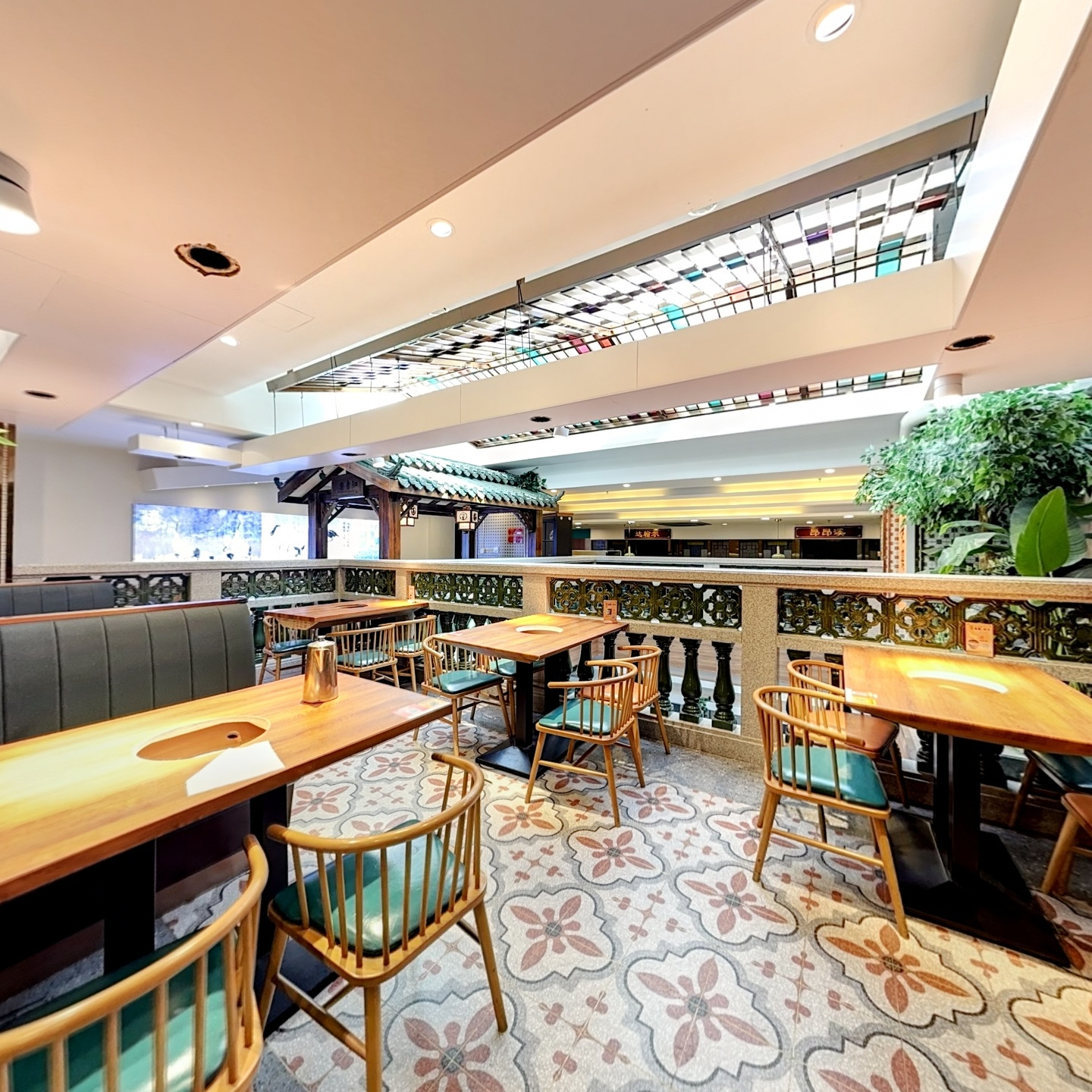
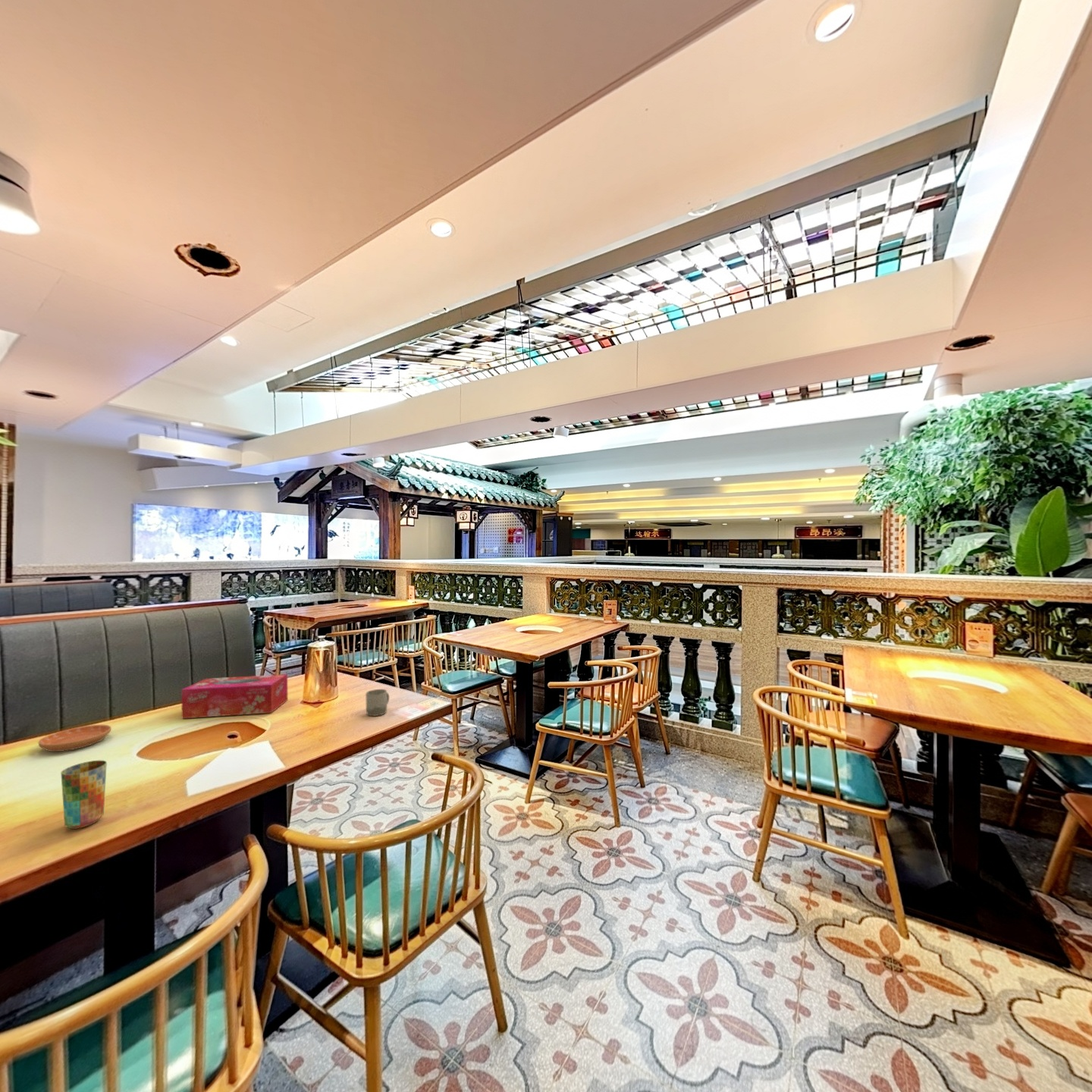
+ saucer [37,724,112,752]
+ tissue box [180,673,289,720]
+ cup [60,760,108,830]
+ cup [365,689,390,717]
